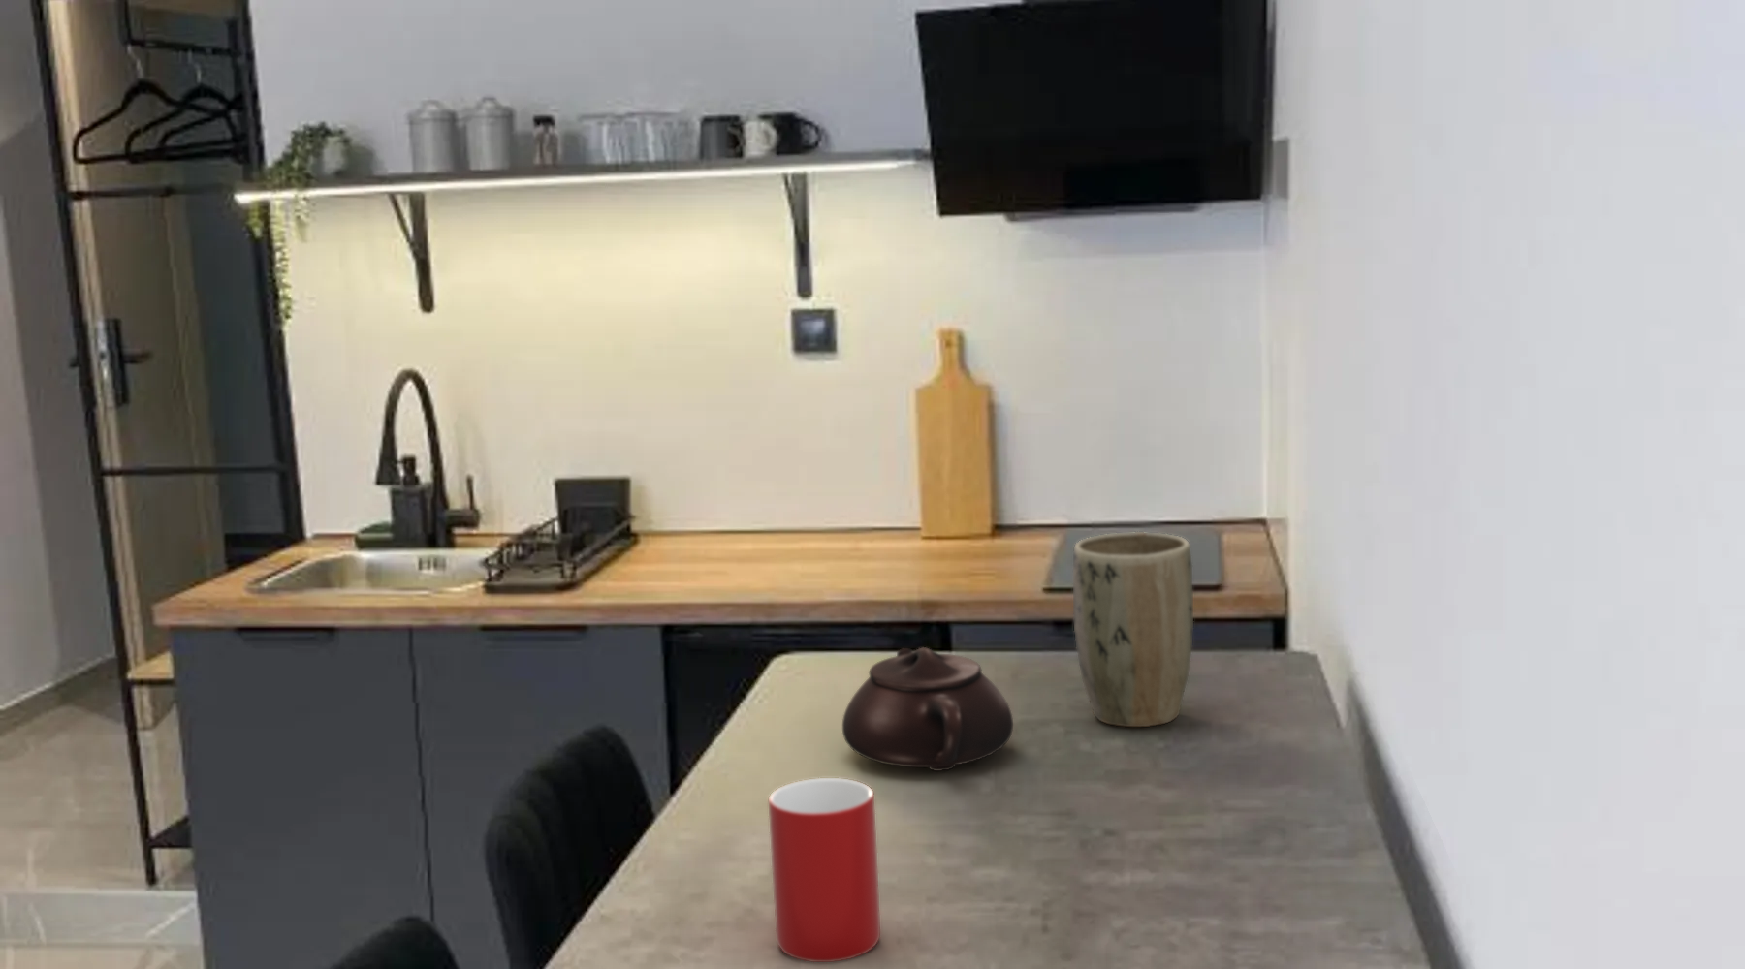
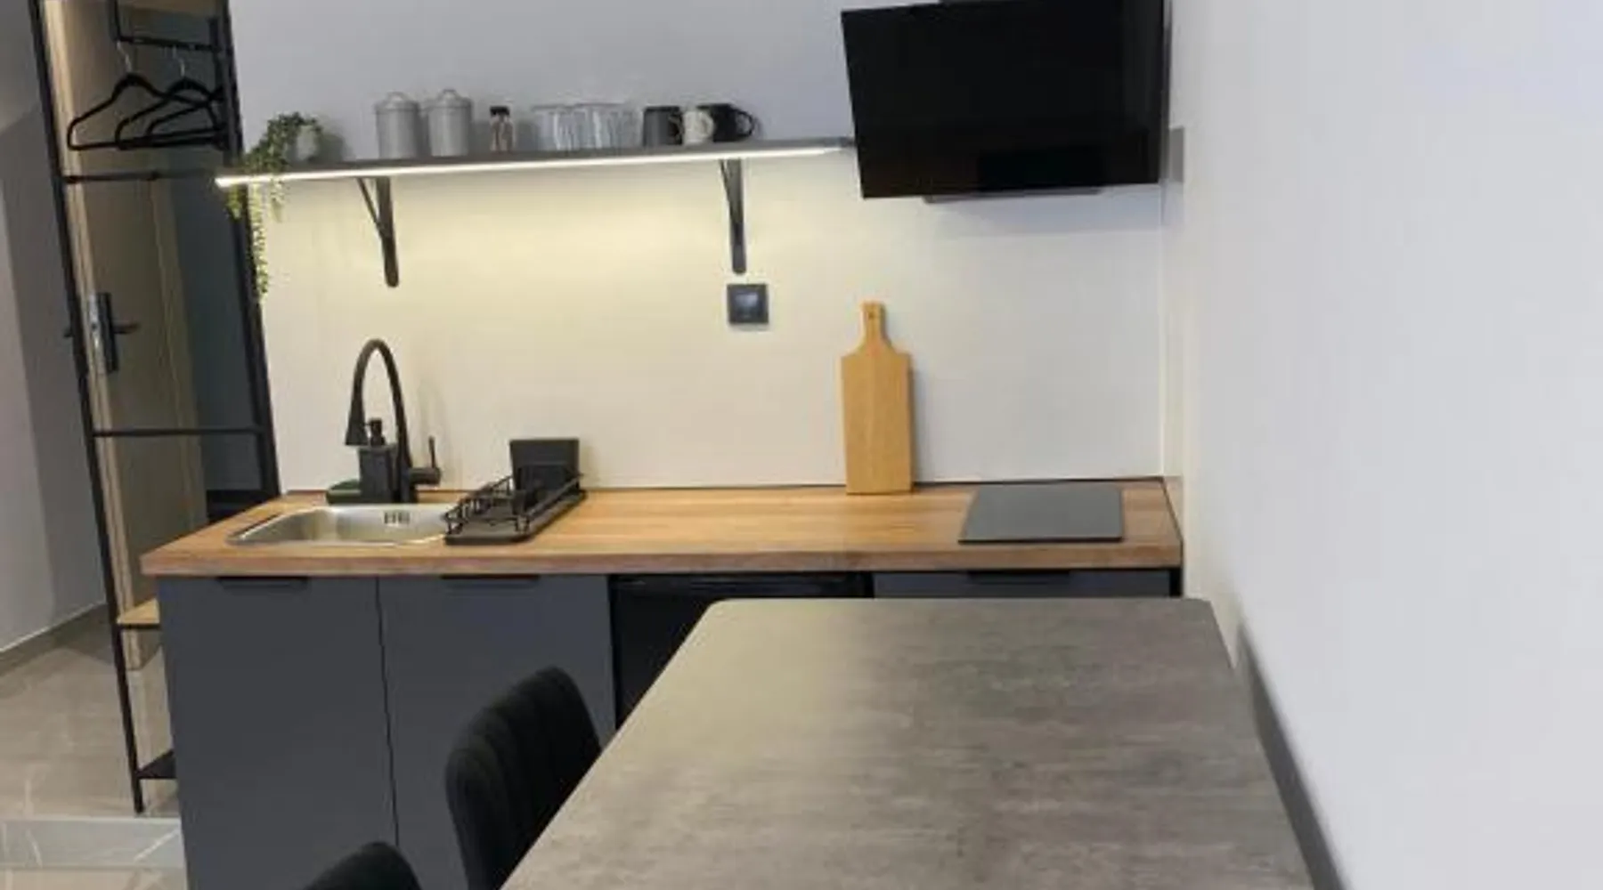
- teapot [841,647,1015,772]
- cup [767,777,881,963]
- plant pot [1072,531,1195,728]
